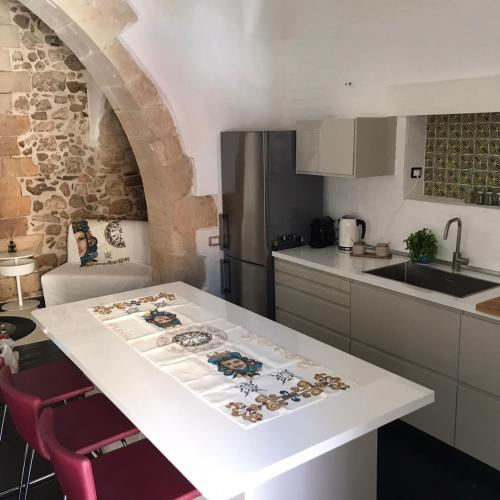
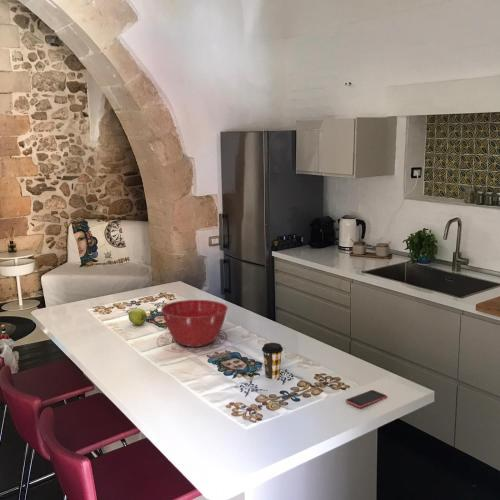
+ mixing bowl [160,299,229,348]
+ smartphone [345,389,388,409]
+ coffee cup [261,342,284,380]
+ apple [128,307,148,326]
